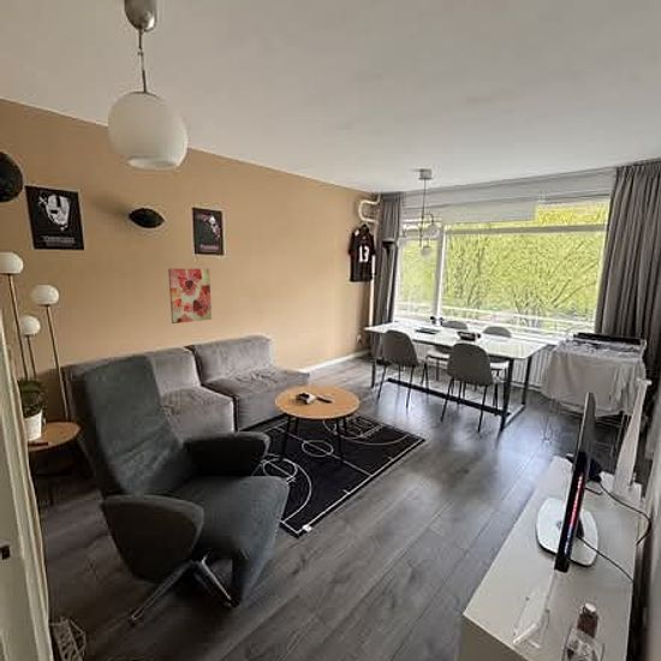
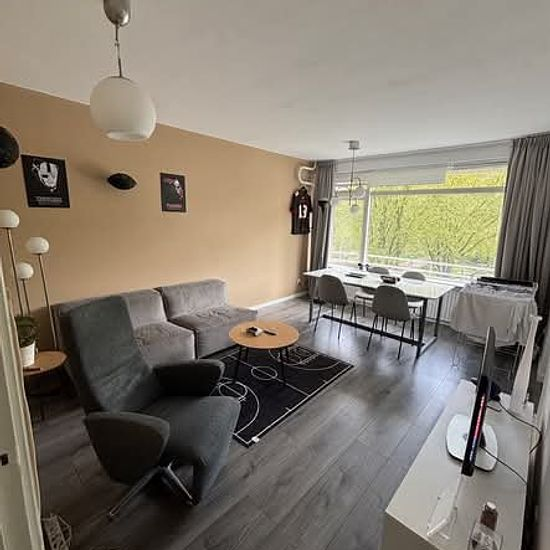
- wall art [167,268,213,324]
